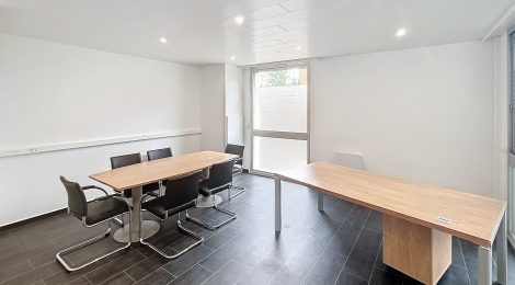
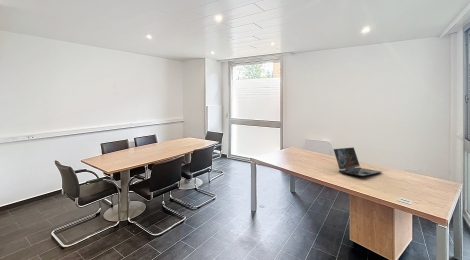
+ laptop [333,146,383,177]
